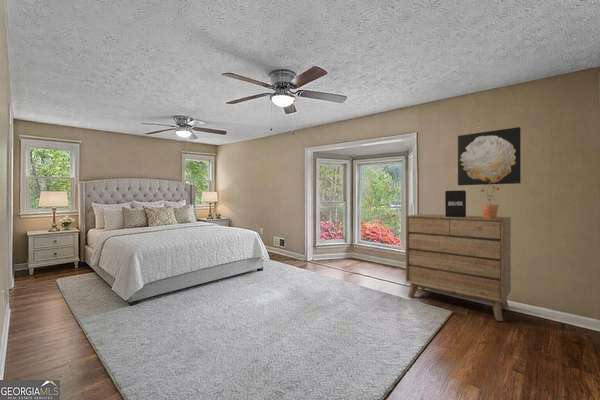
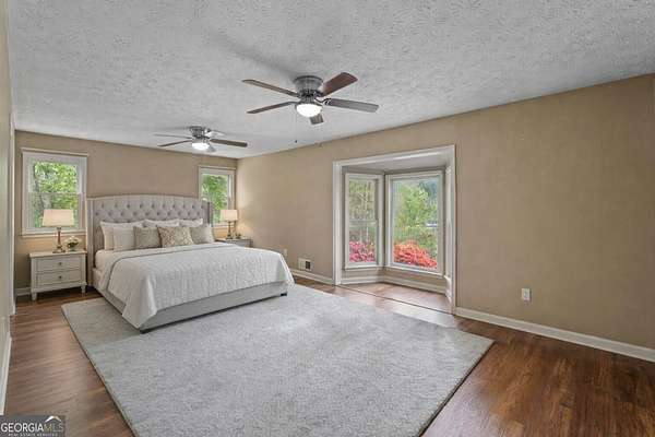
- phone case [444,189,467,218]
- potted plant [480,175,503,219]
- wall art [457,126,522,186]
- dresser [405,213,512,322]
